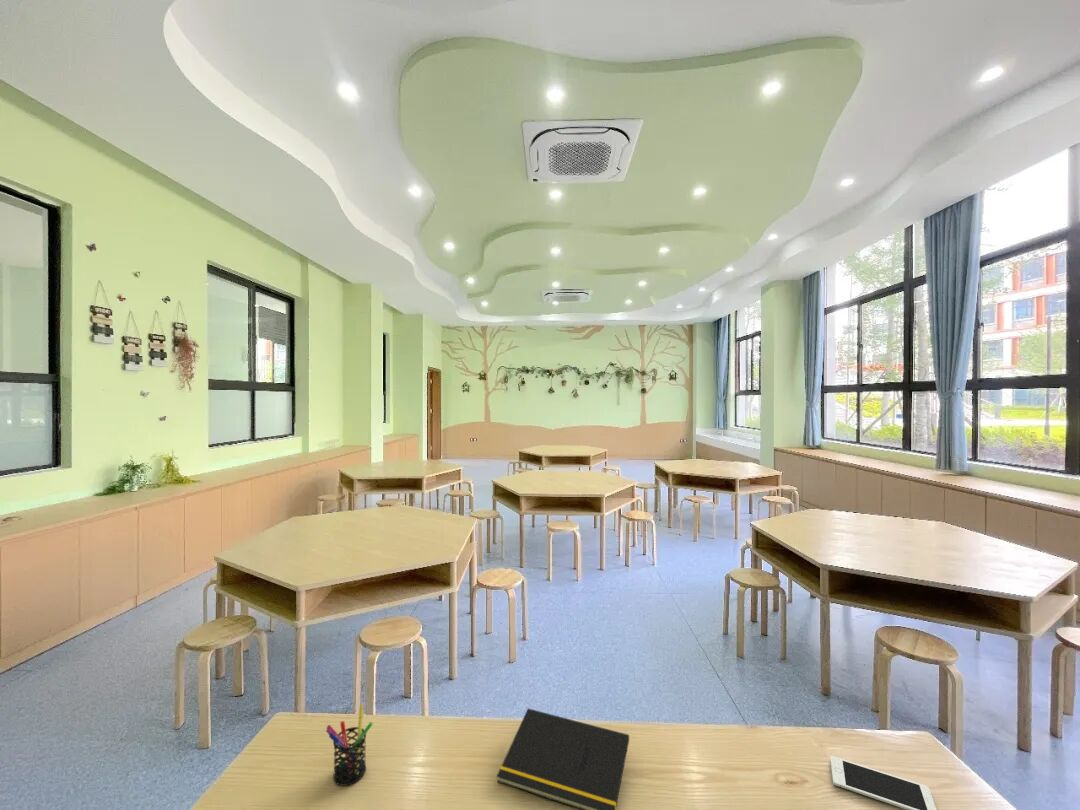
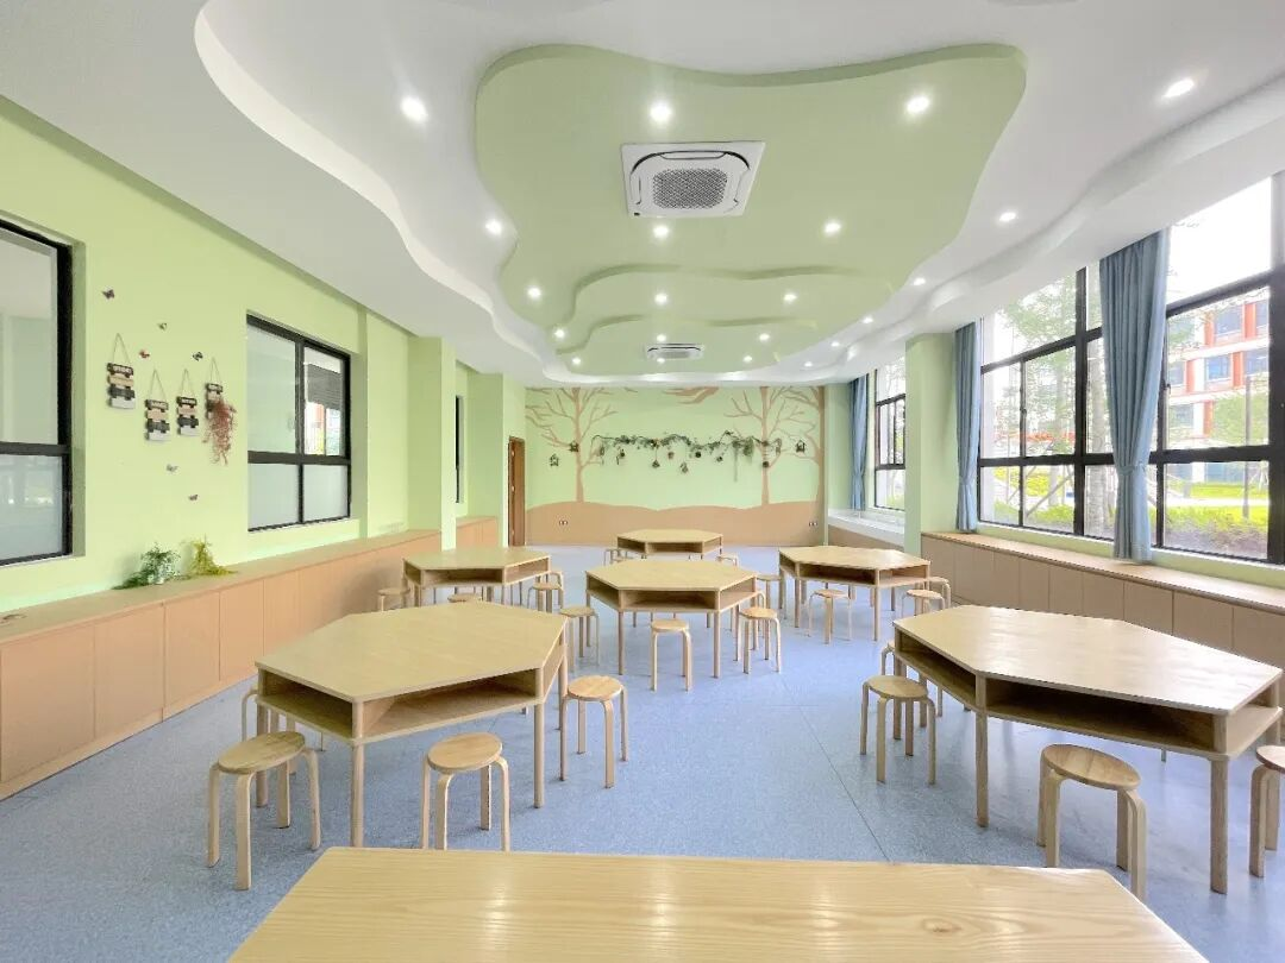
- notepad [496,708,630,810]
- pen holder [325,704,374,787]
- cell phone [830,755,937,810]
